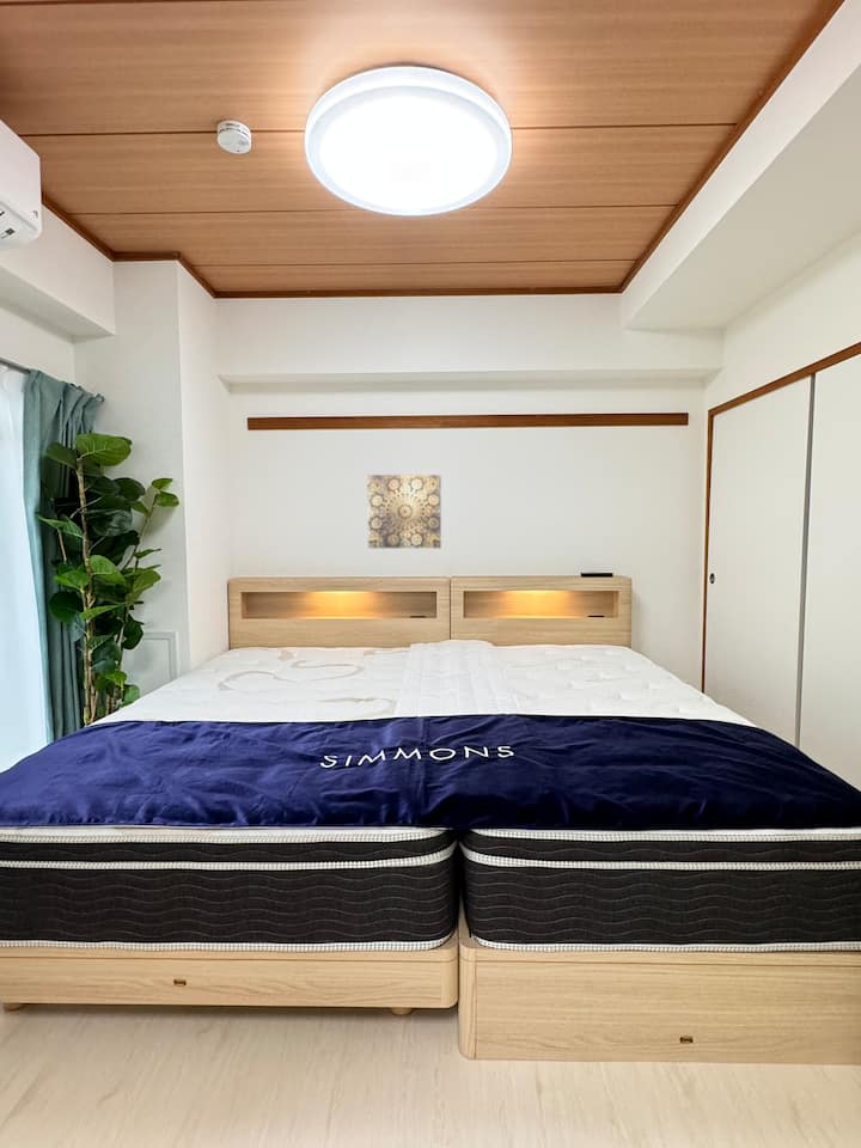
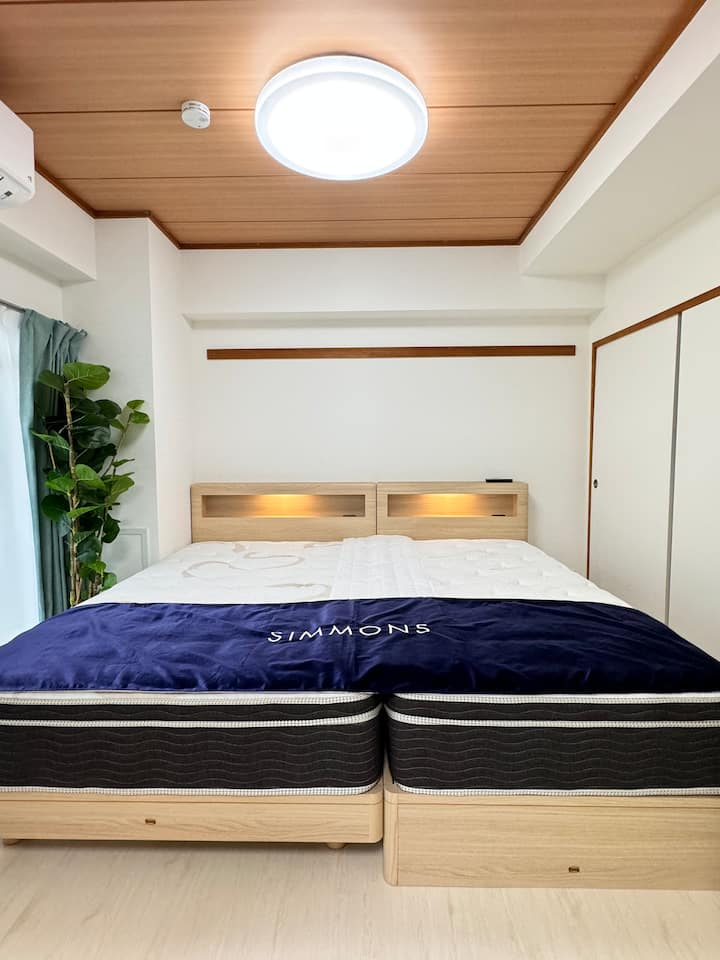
- wall art [366,474,442,549]
